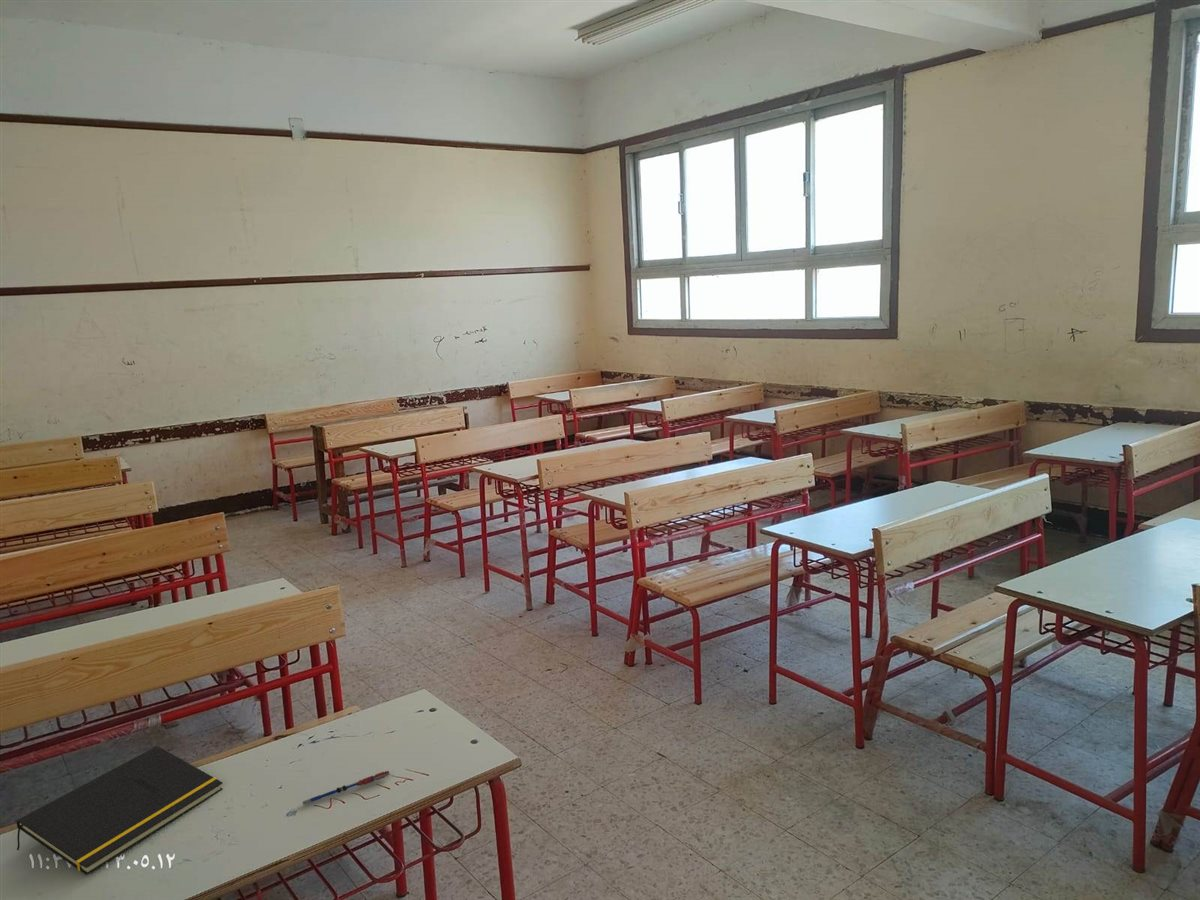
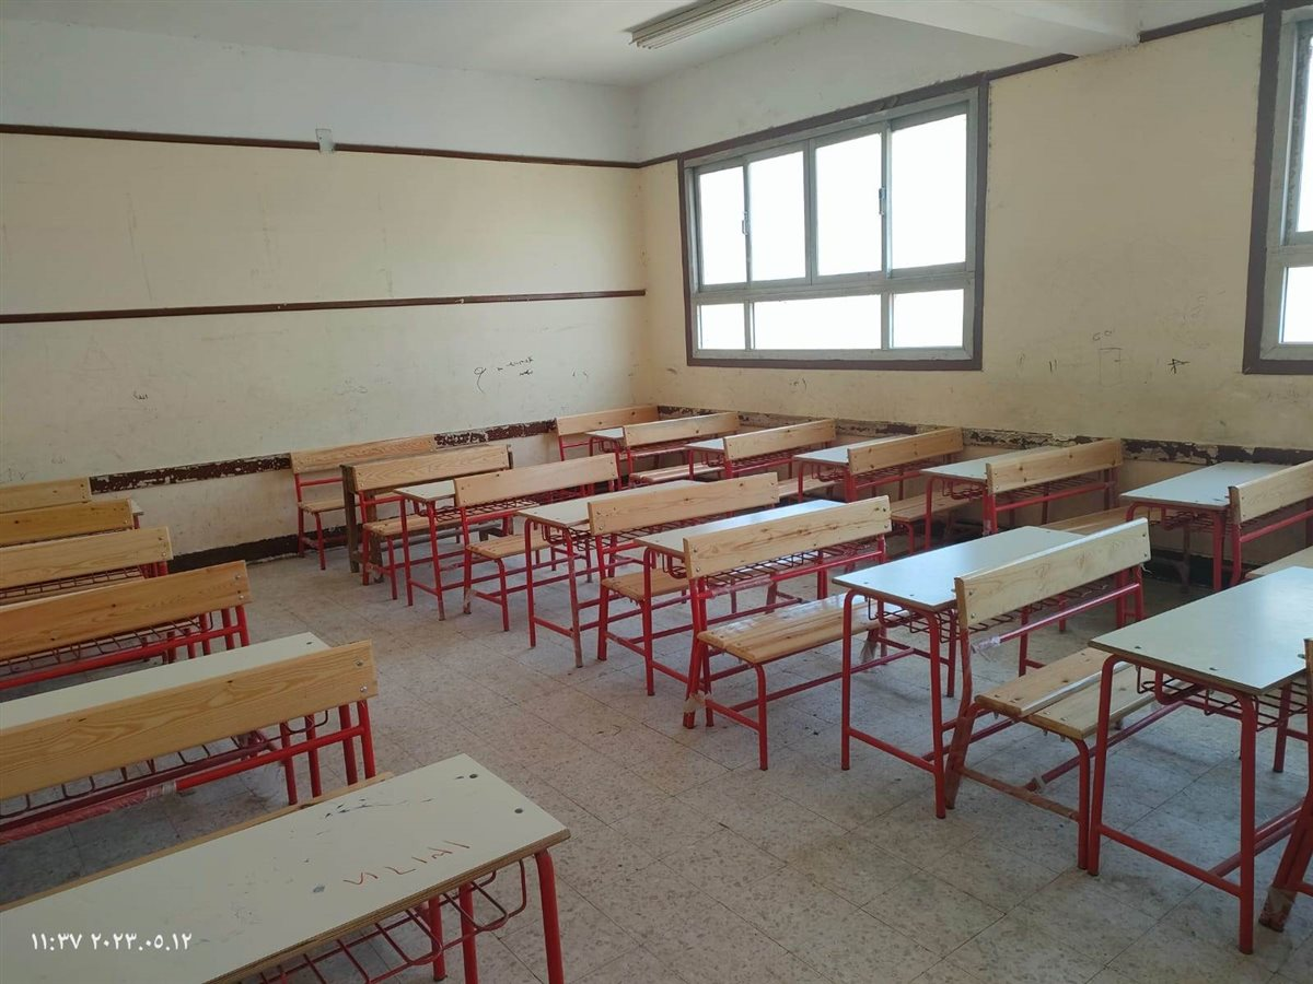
- notepad [16,745,224,876]
- pen [302,770,391,806]
